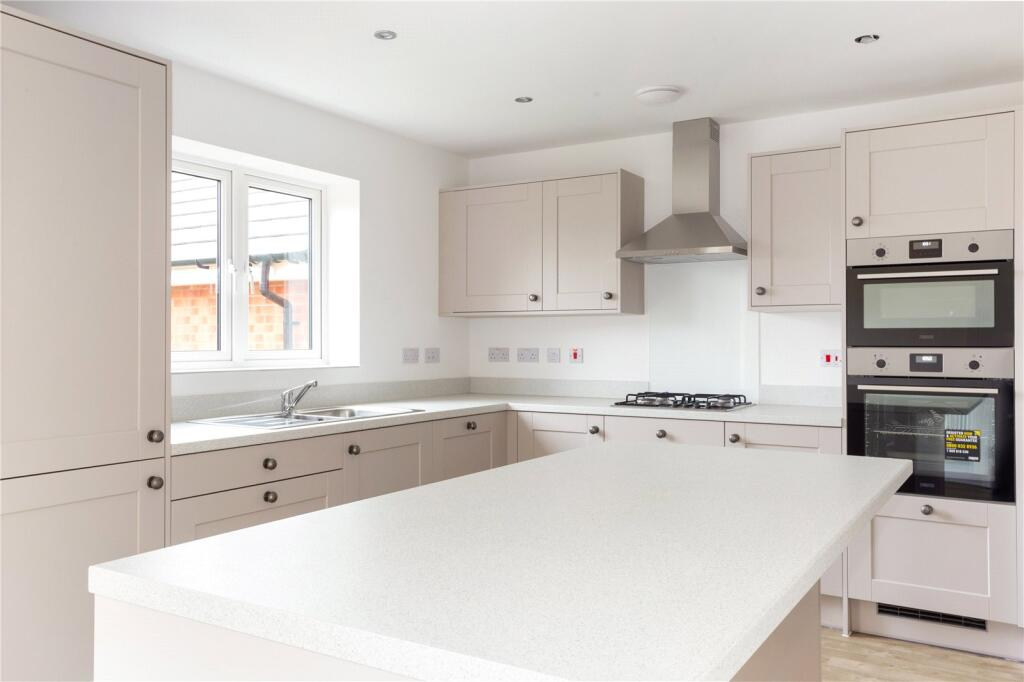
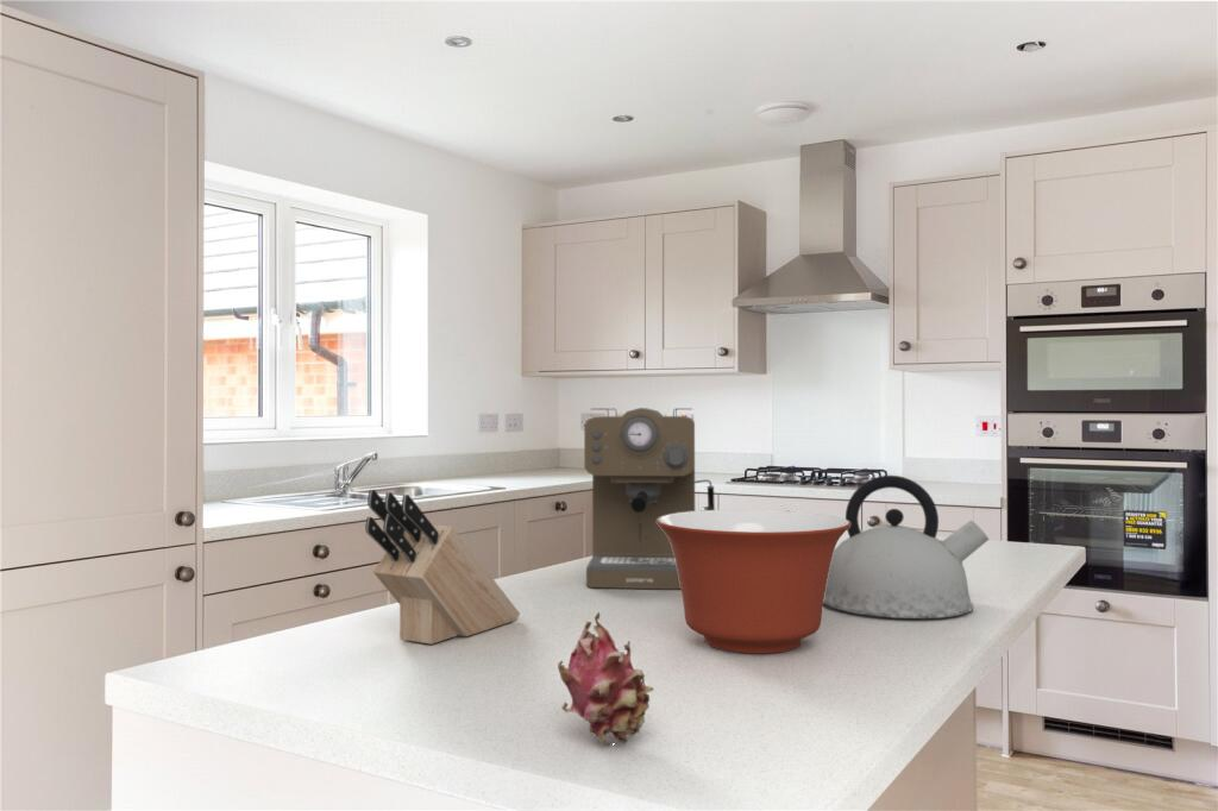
+ fruit [557,611,654,748]
+ coffee maker [583,407,716,590]
+ knife block [364,489,521,646]
+ mixing bowl [657,509,850,654]
+ kettle [823,474,991,620]
